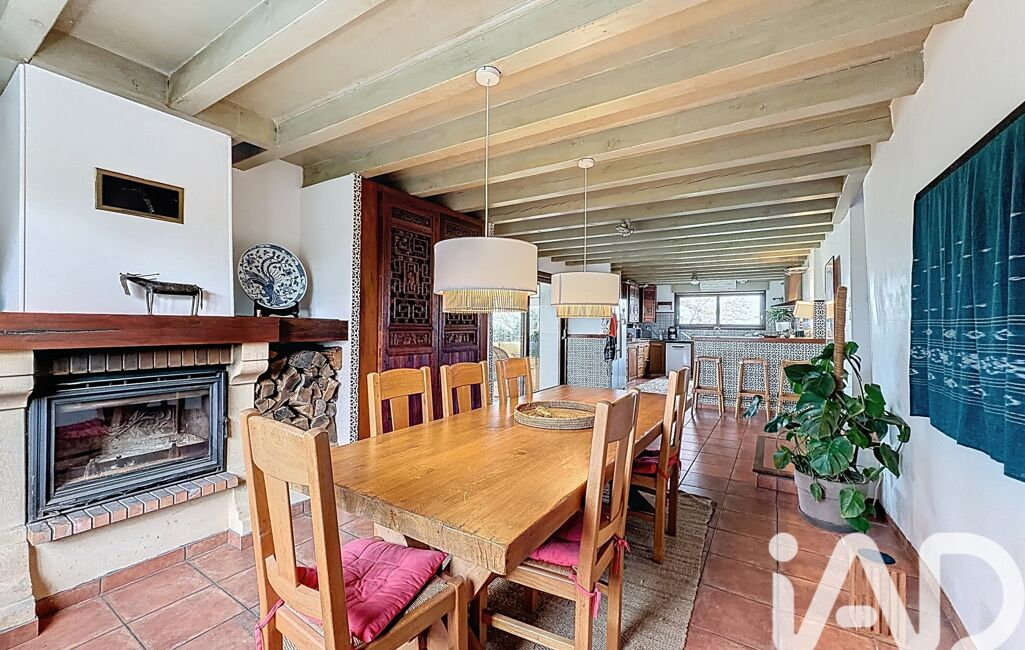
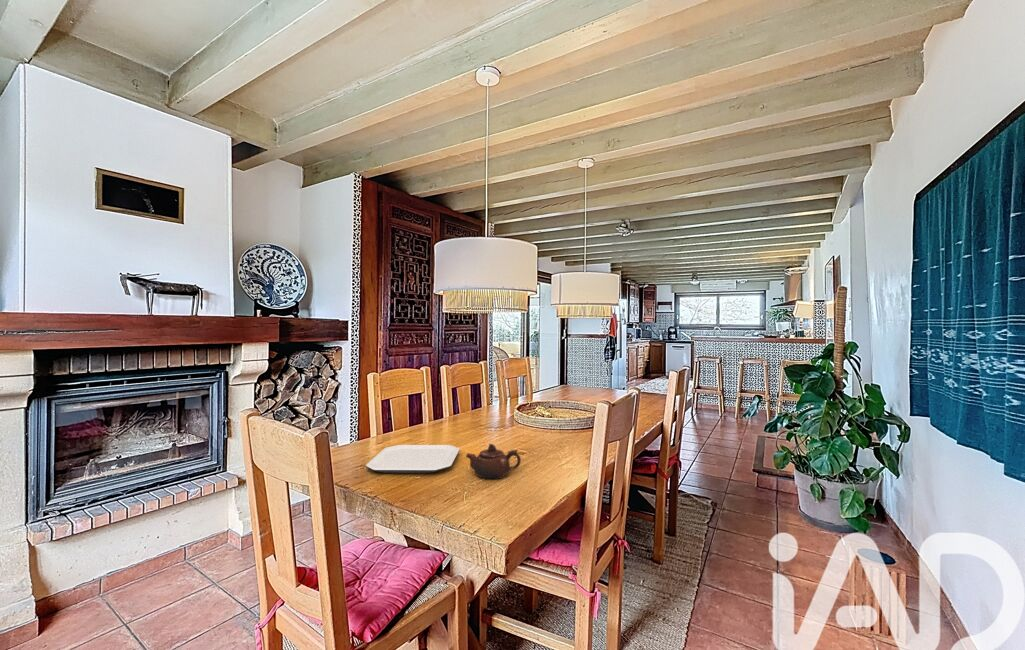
+ teapot [465,443,522,480]
+ plate [365,444,461,474]
